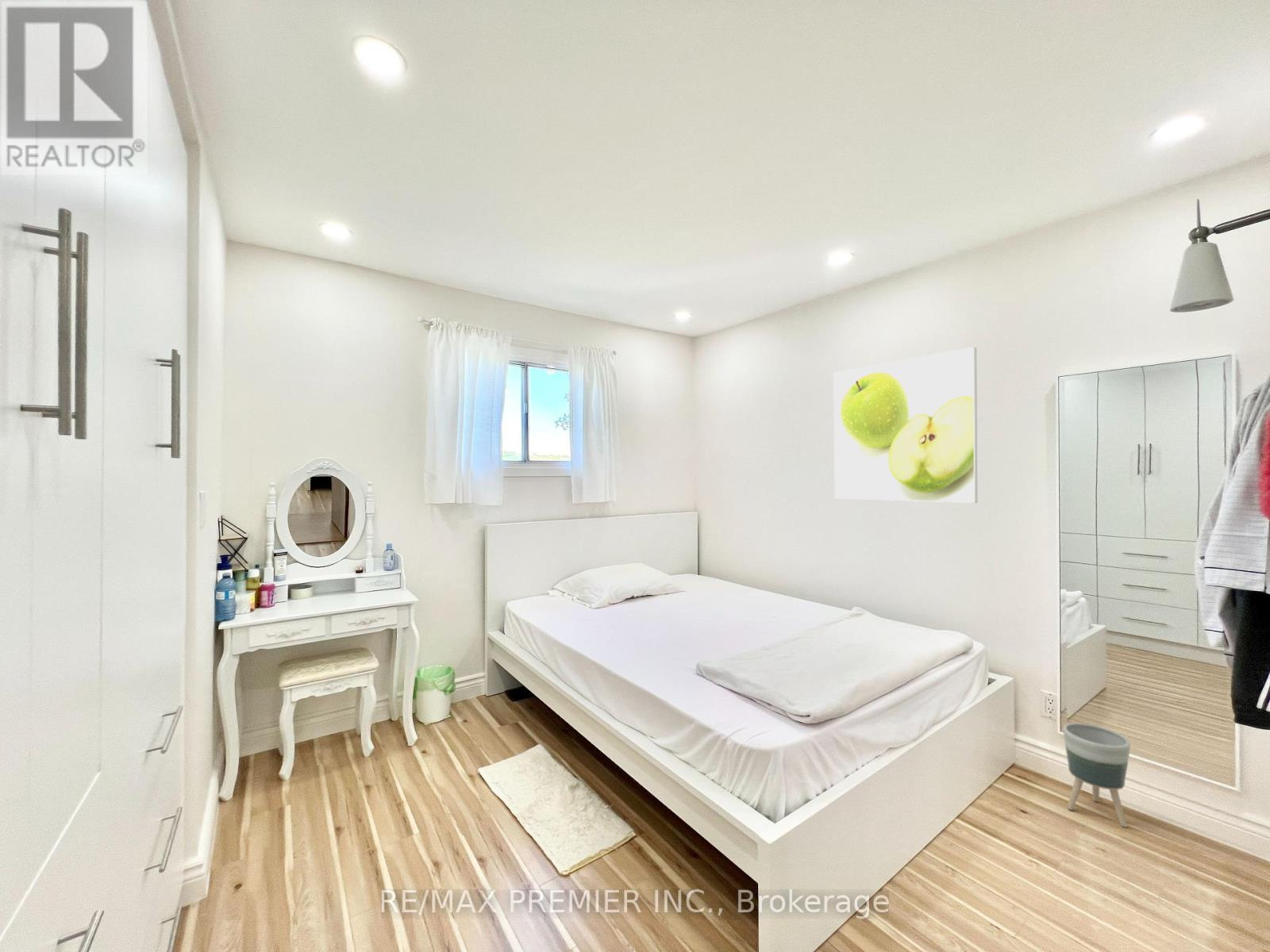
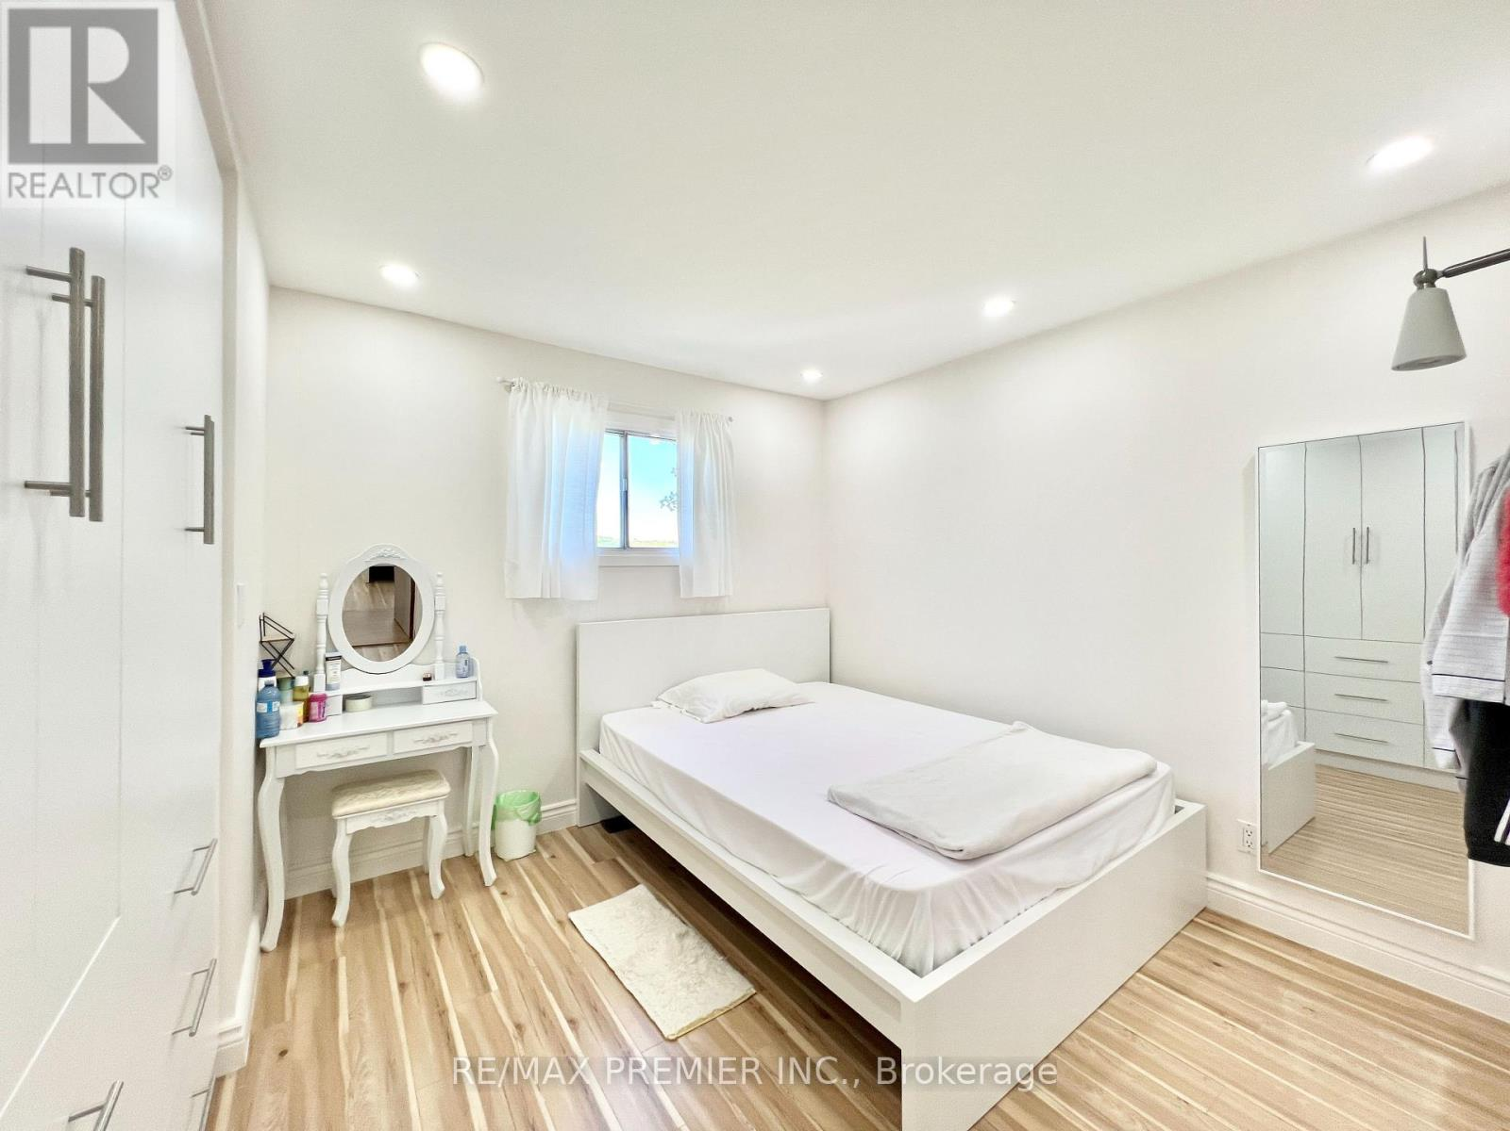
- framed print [833,346,978,504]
- planter [1062,722,1131,828]
